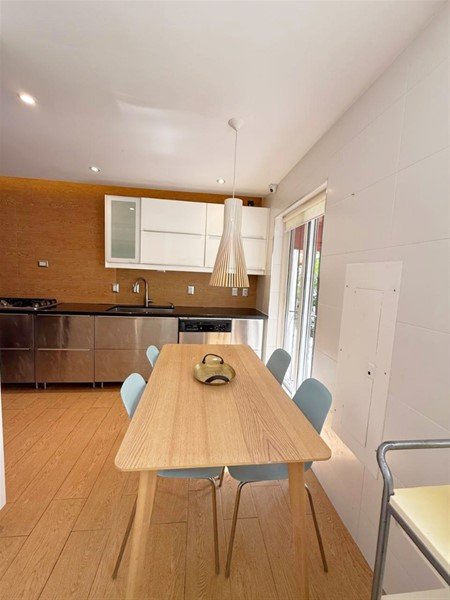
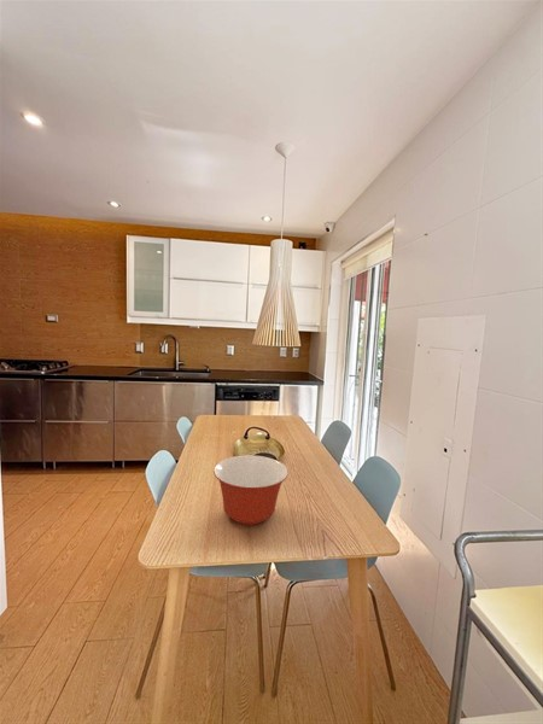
+ mixing bowl [212,454,290,526]
